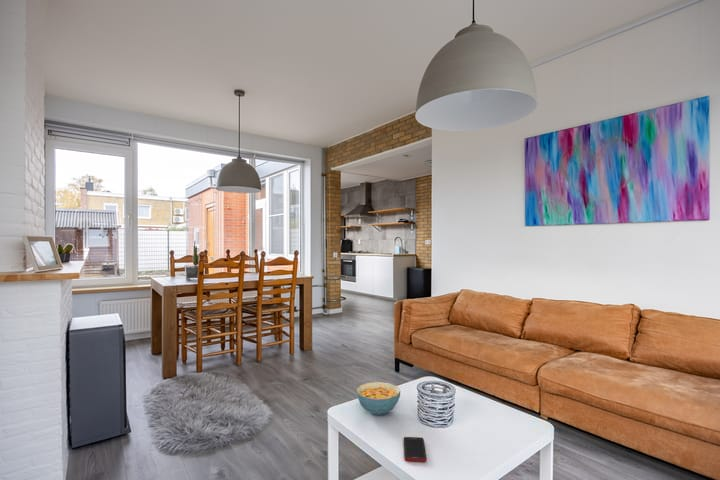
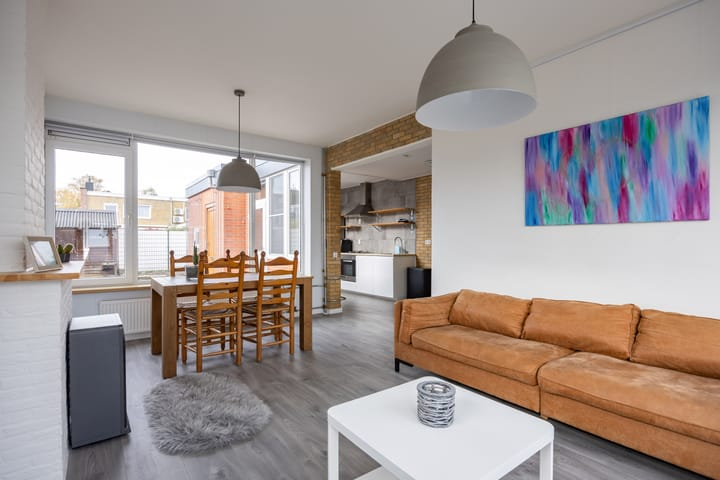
- cereal bowl [355,381,401,416]
- cell phone [403,436,427,463]
